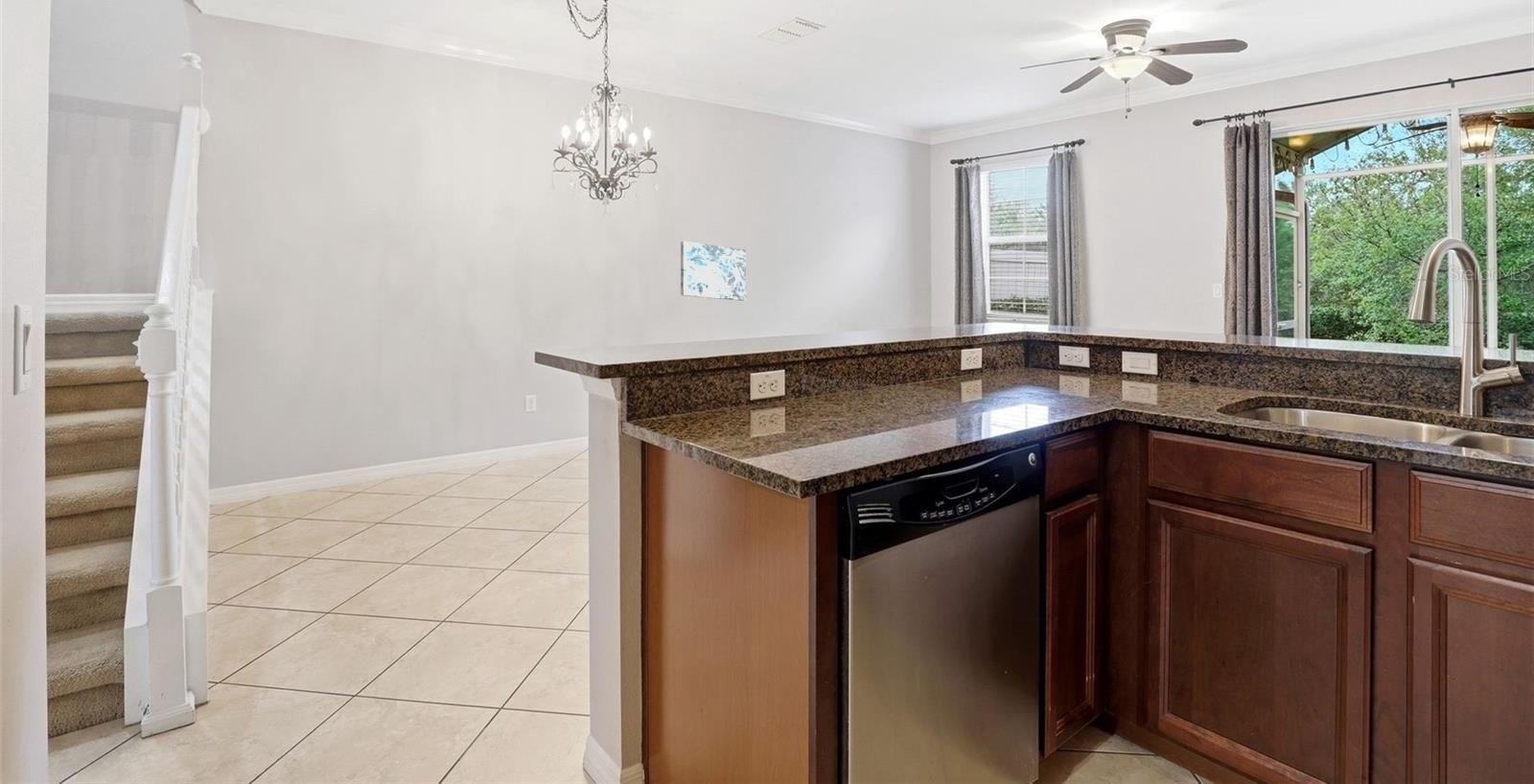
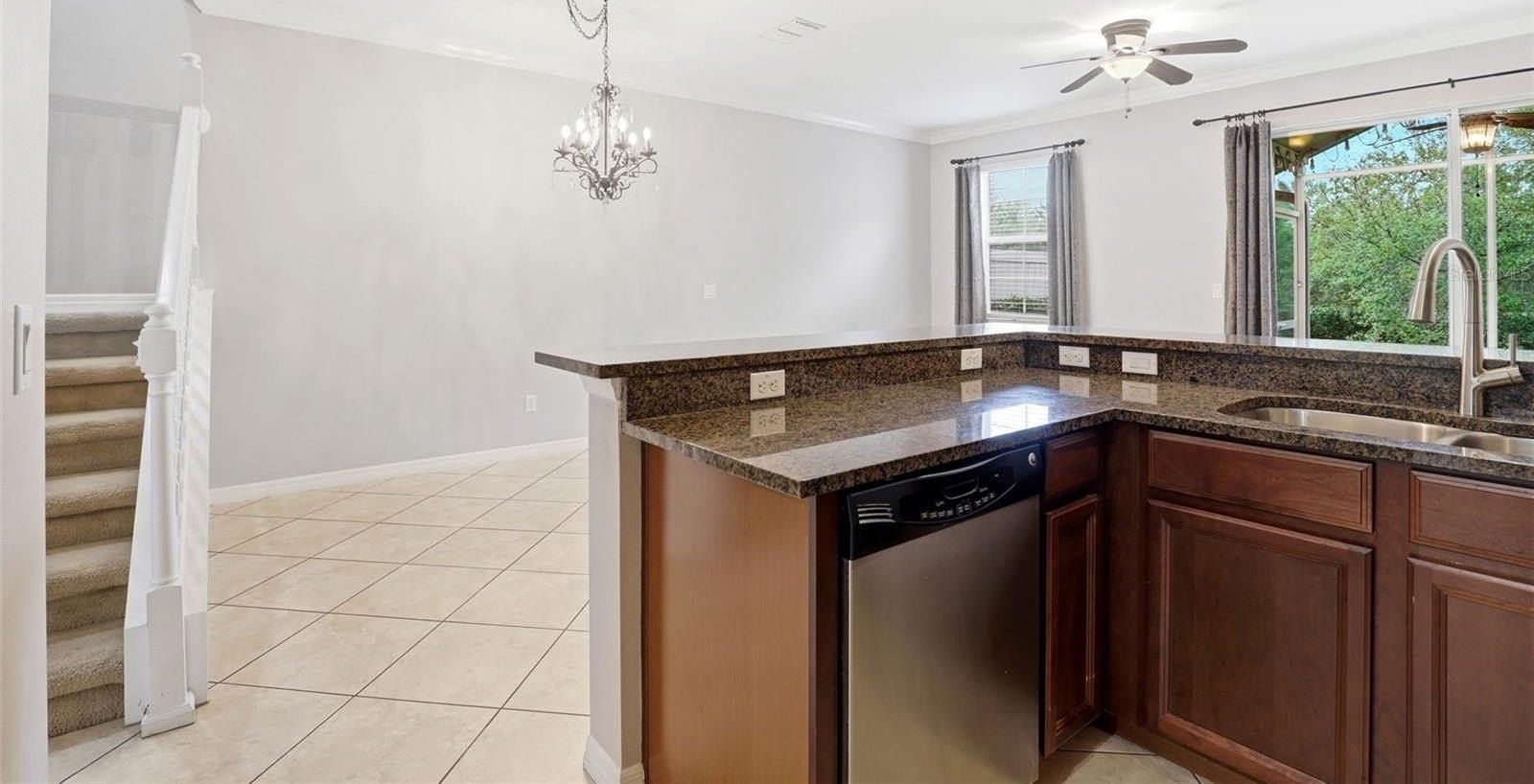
- wall art [680,241,747,302]
